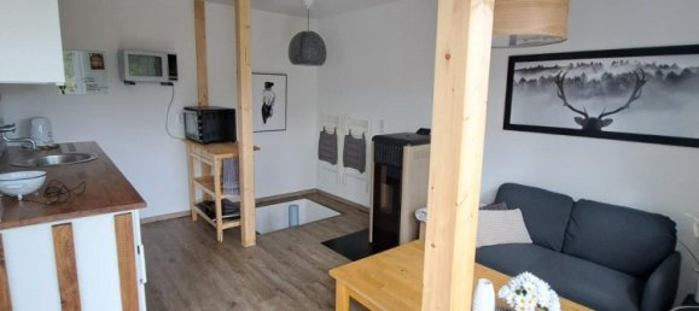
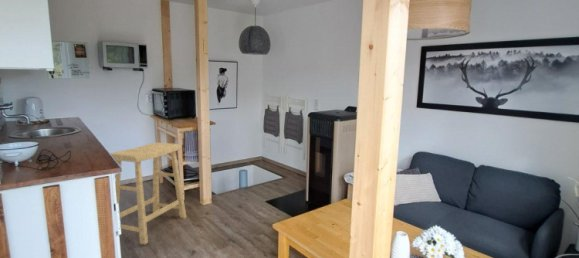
+ stool [109,141,187,245]
